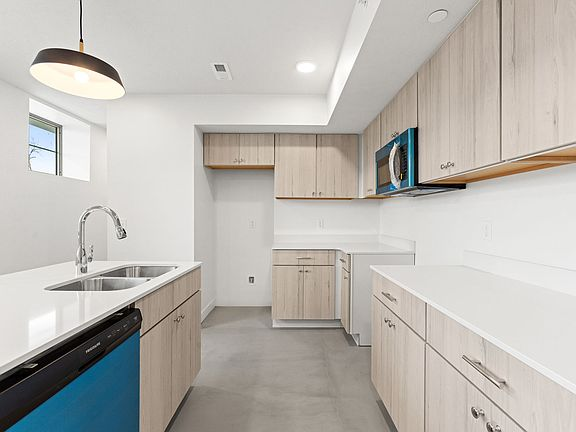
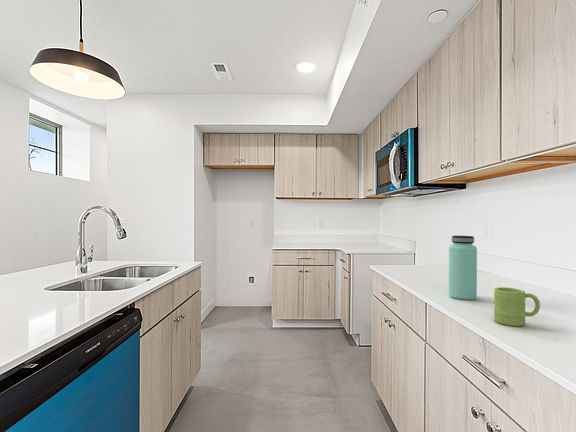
+ mug [493,286,541,327]
+ bottle [448,235,478,301]
